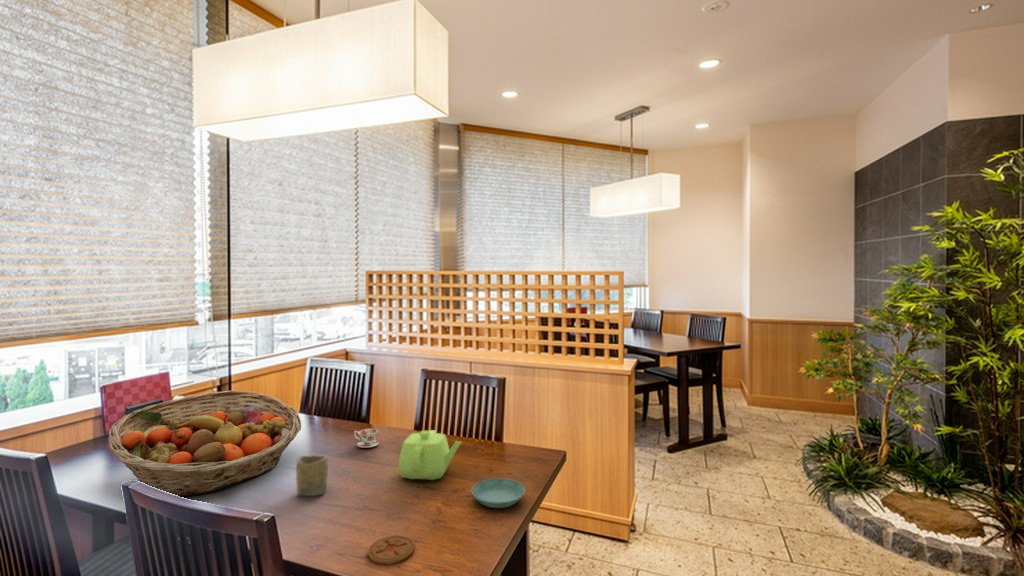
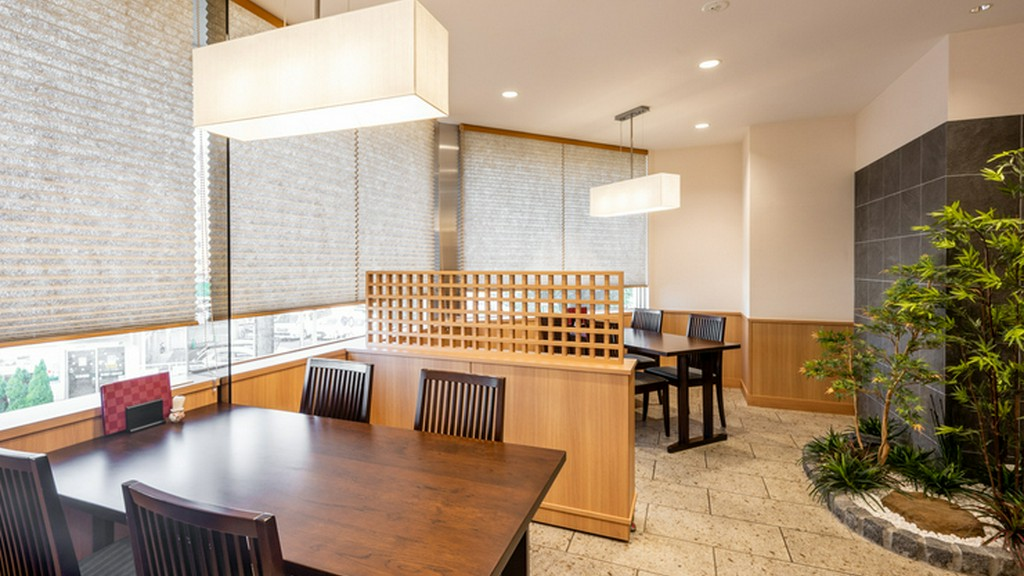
- saucer [471,477,526,509]
- fruit basket [108,390,302,497]
- coaster [367,535,415,565]
- teapot [398,429,462,481]
- teacup [353,428,380,449]
- cup [295,455,329,497]
